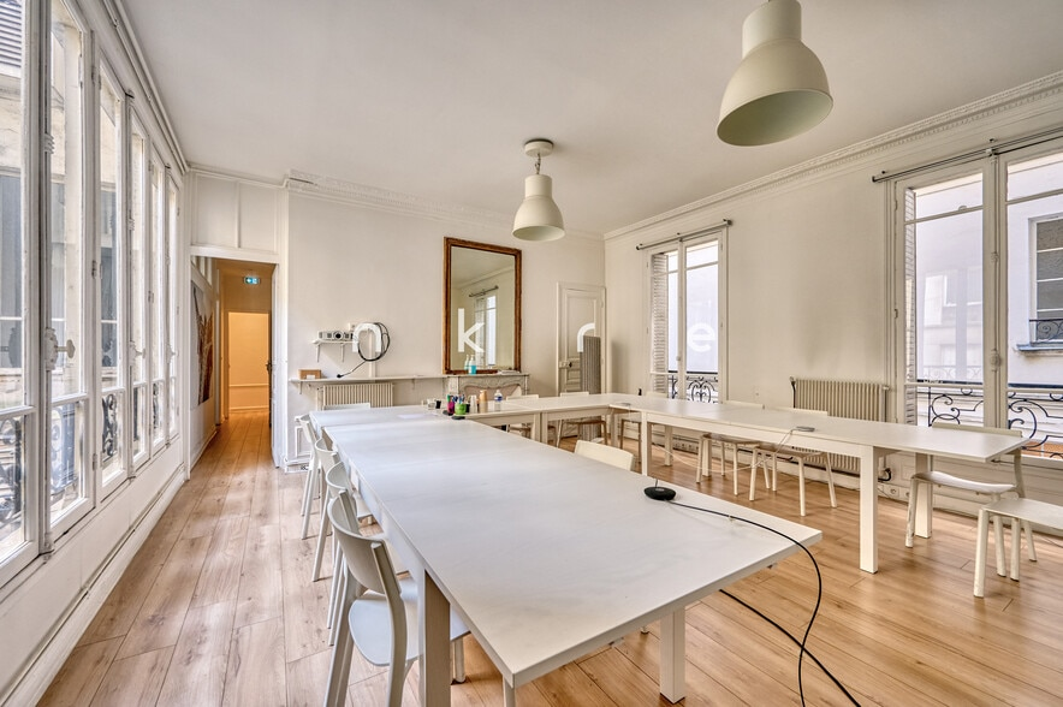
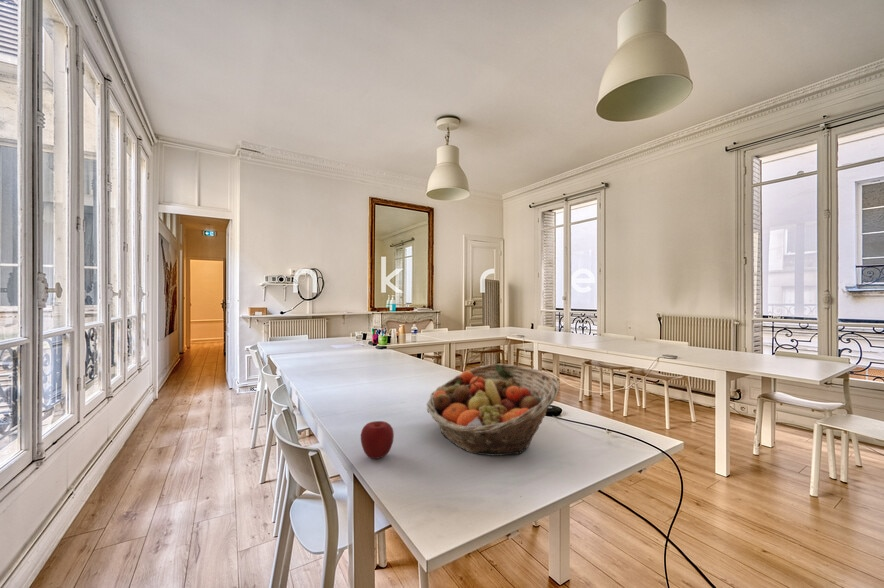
+ apple [360,420,395,460]
+ fruit basket [426,363,560,457]
